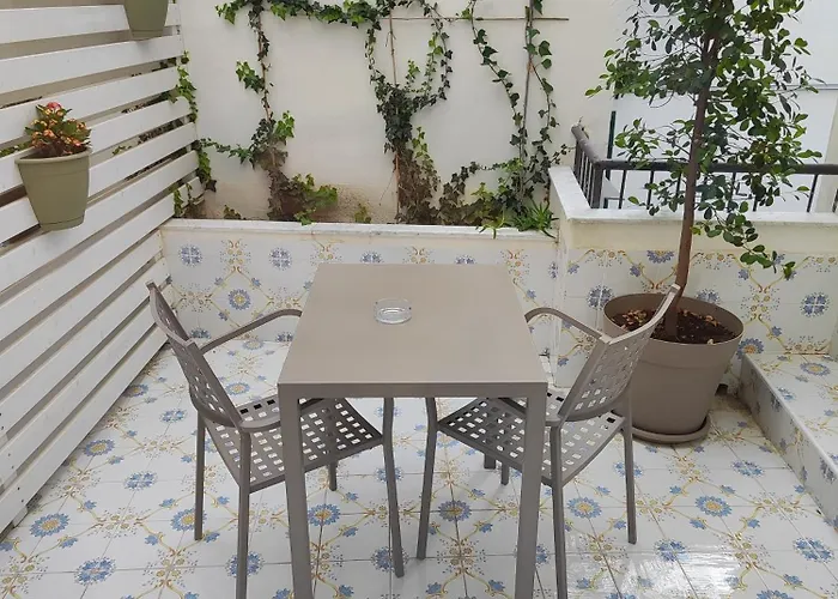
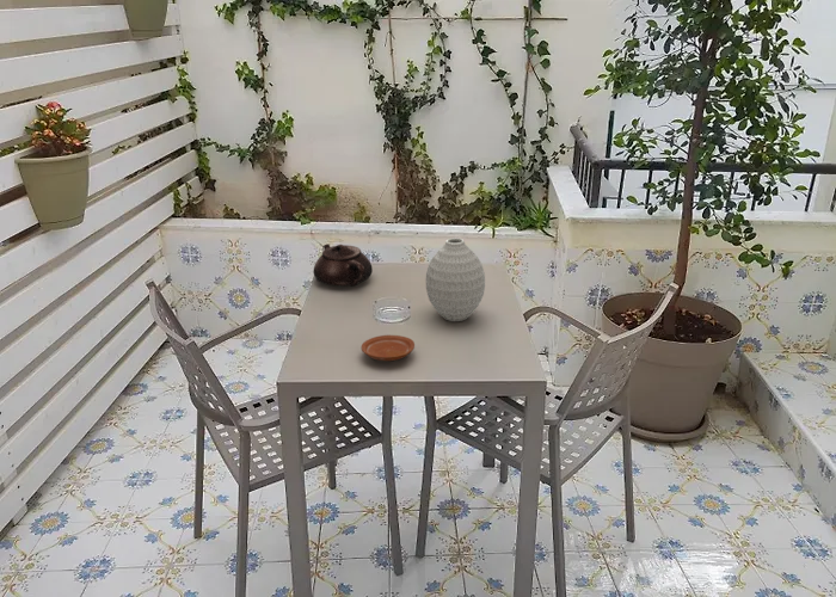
+ teapot [312,242,374,287]
+ vase [424,236,486,322]
+ plate [359,334,416,362]
